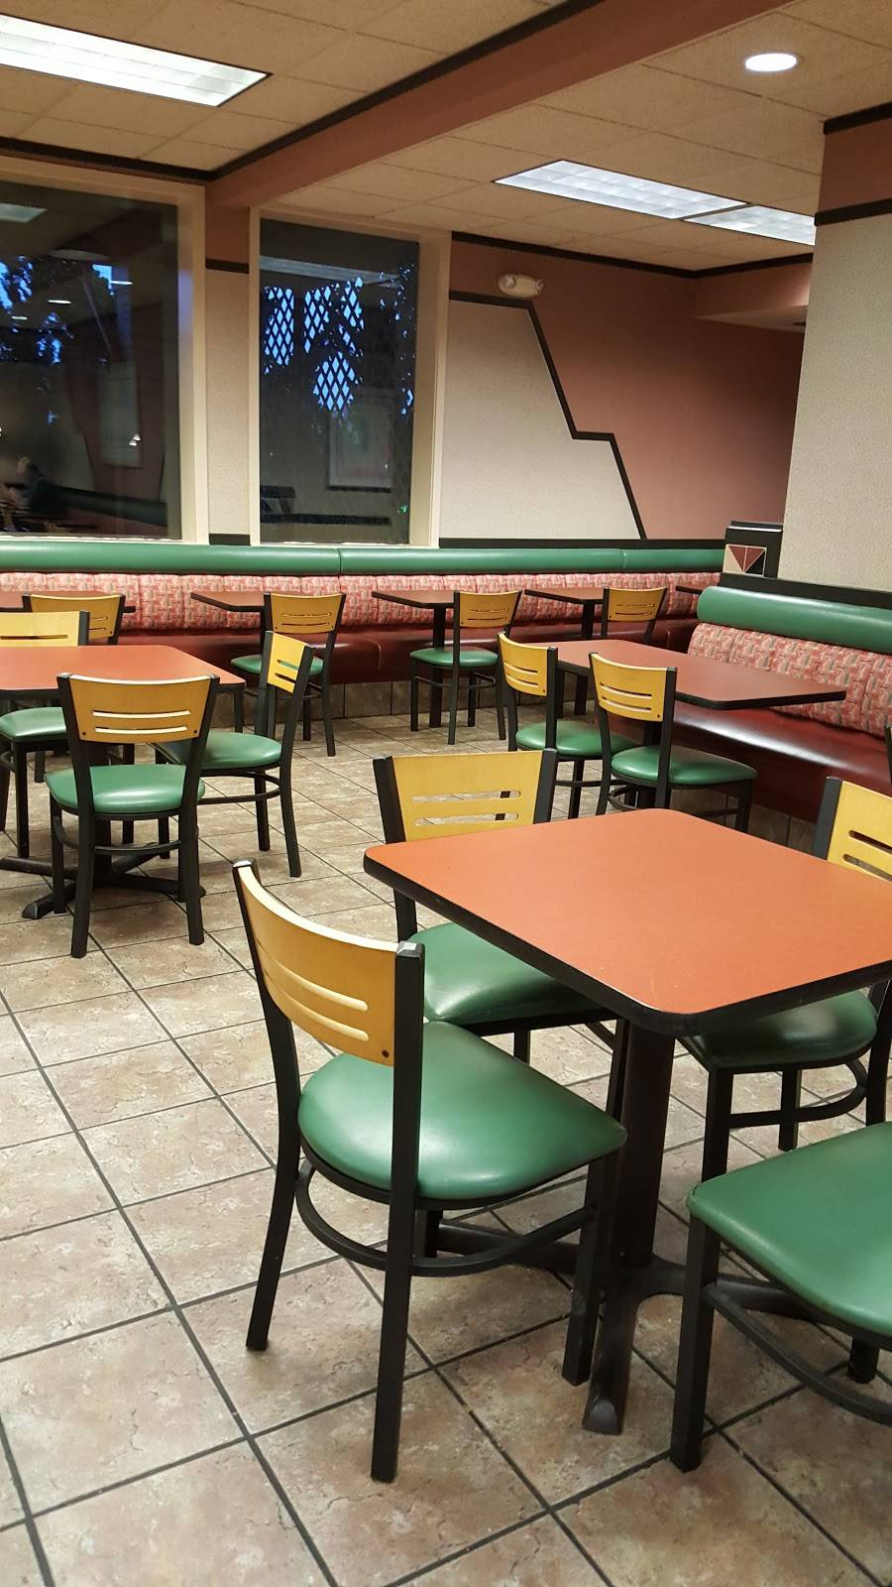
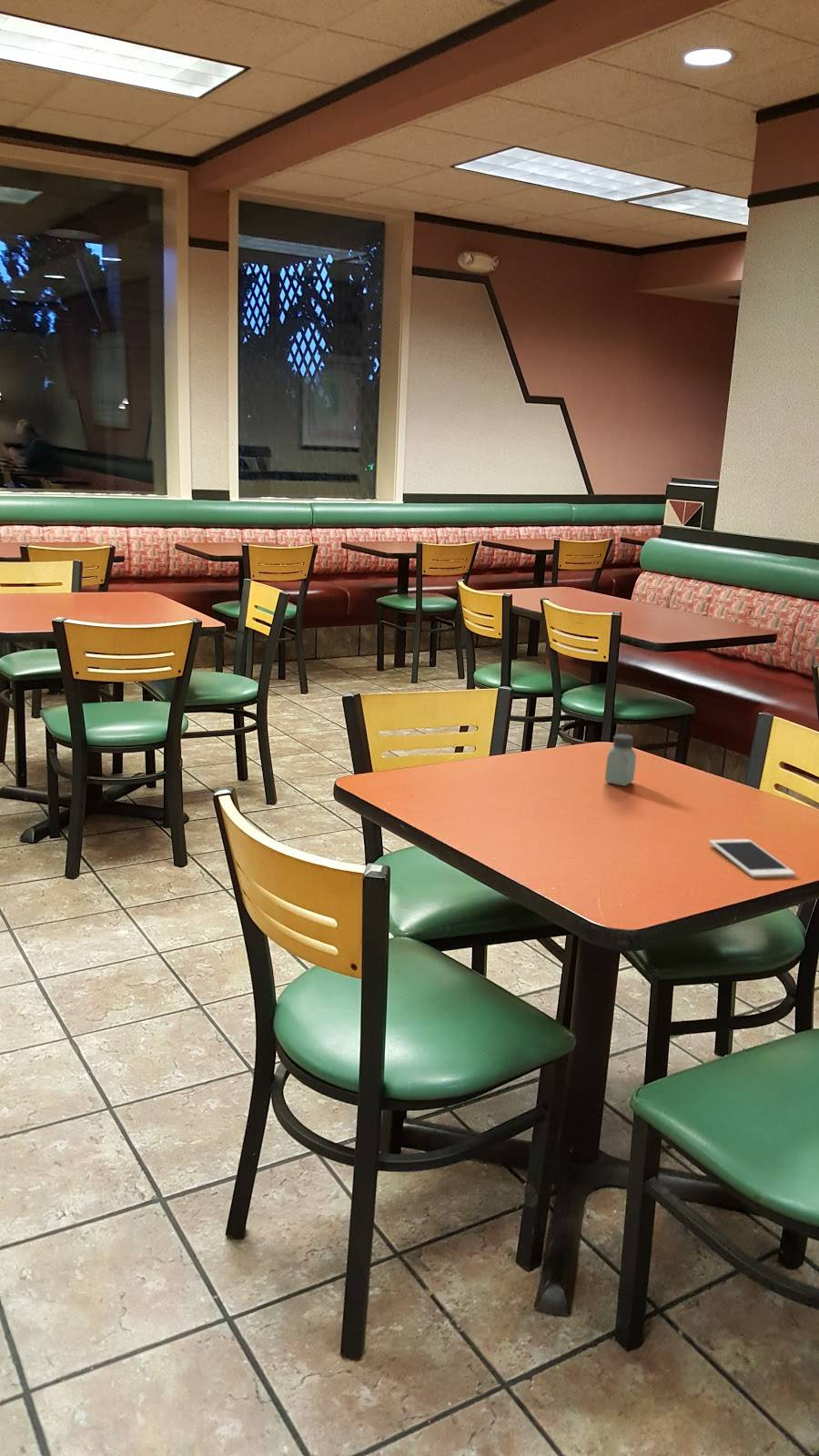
+ cell phone [708,838,796,879]
+ saltshaker [604,733,637,787]
